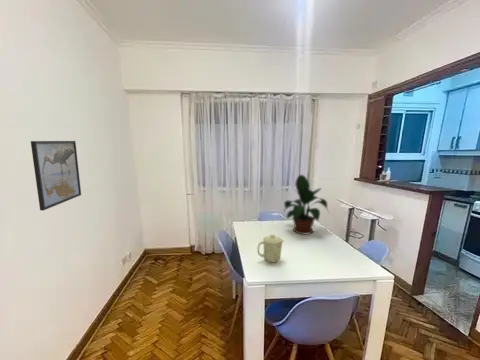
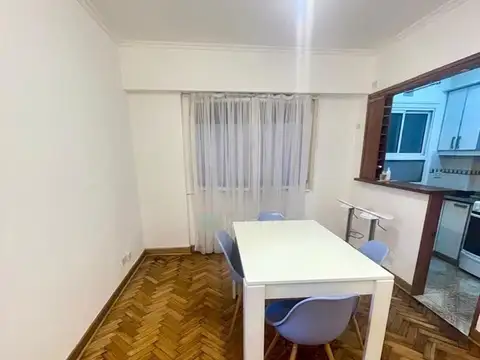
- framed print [30,140,82,211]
- potted plant [282,174,330,235]
- mug [257,233,285,263]
